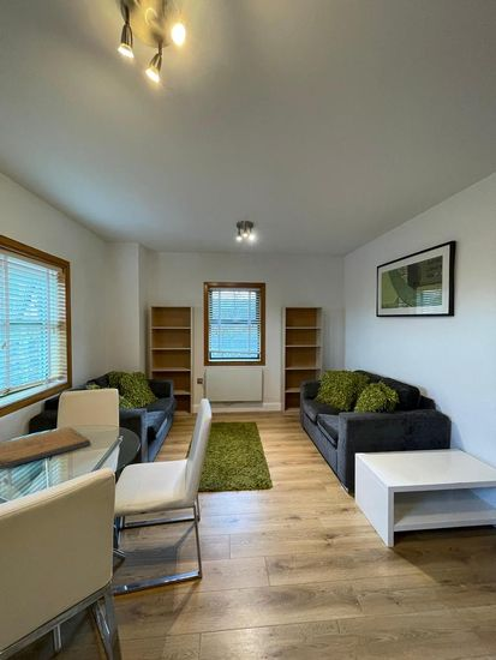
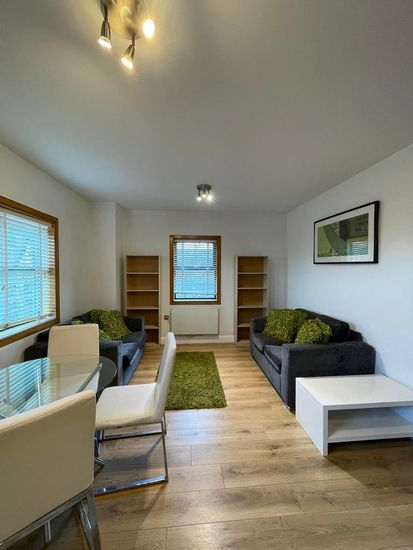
- religious icon [0,426,92,470]
